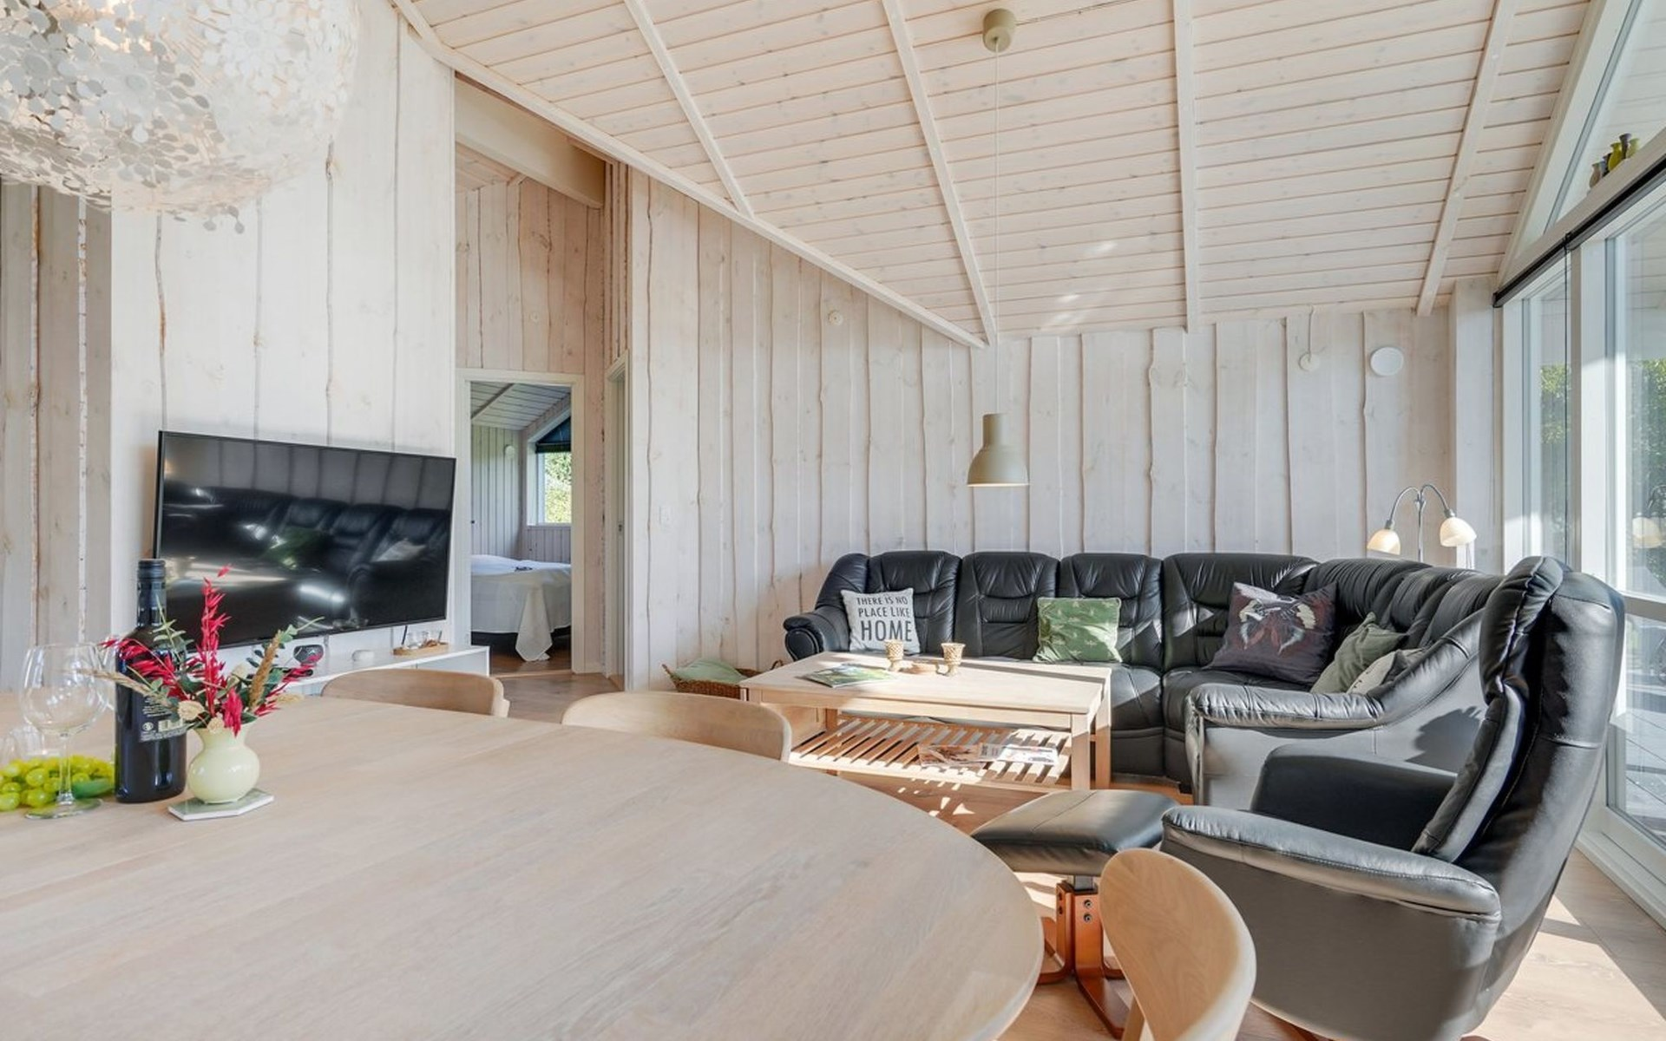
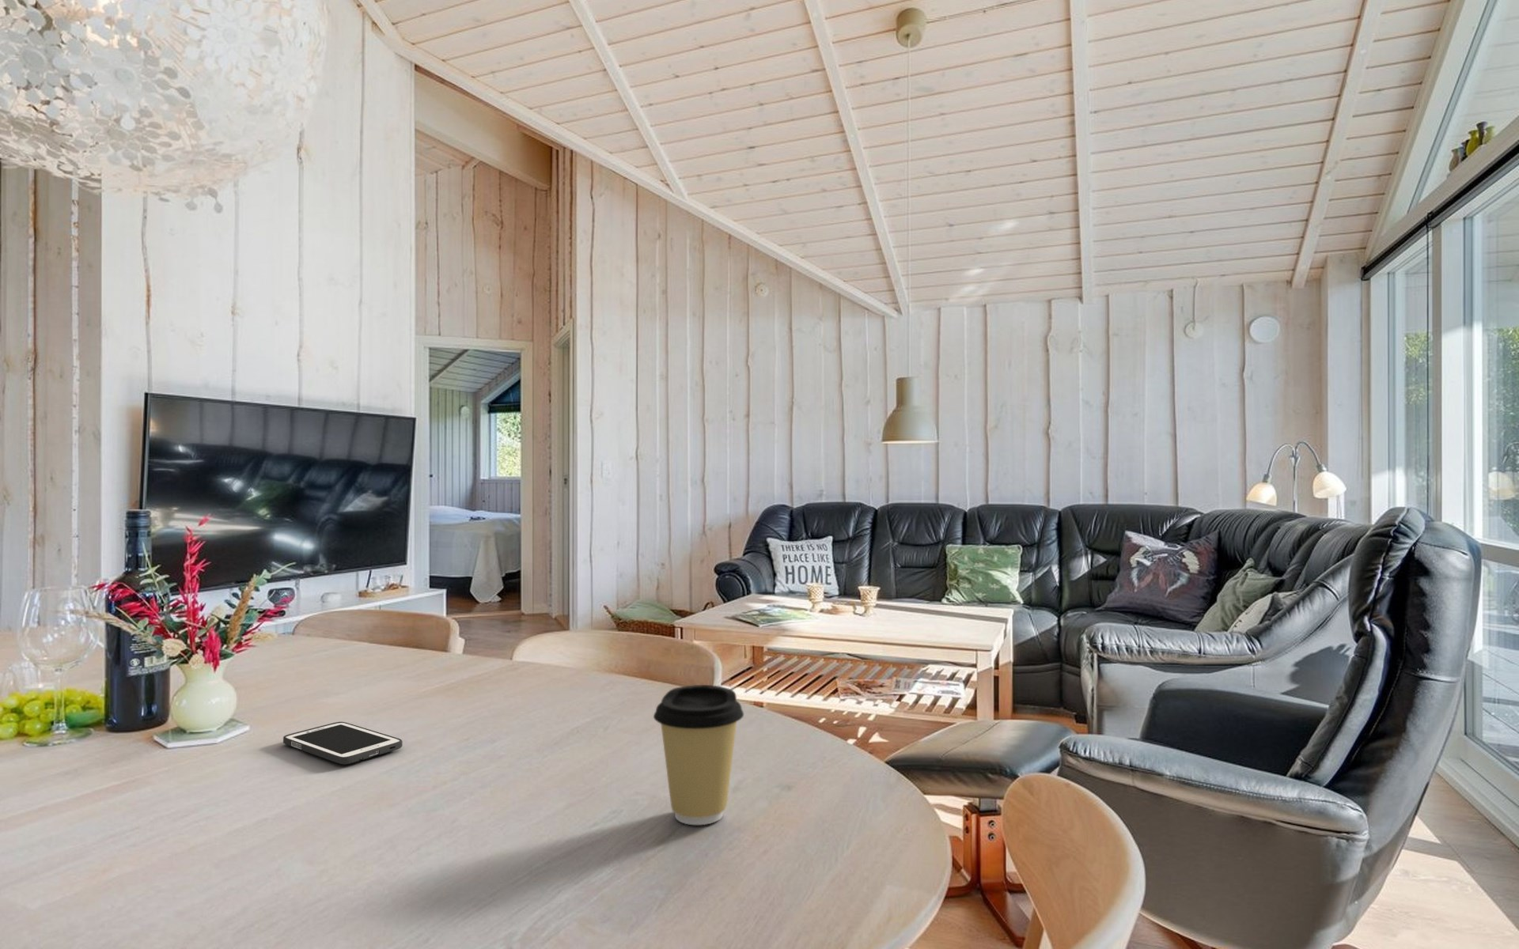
+ cell phone [282,722,404,765]
+ coffee cup [653,684,745,825]
